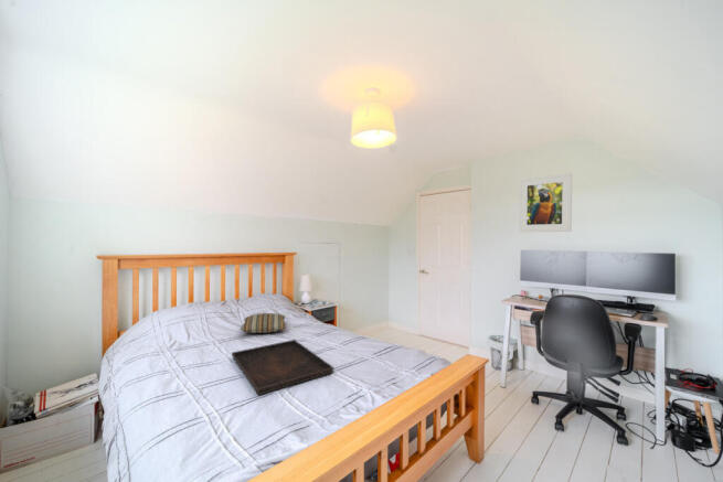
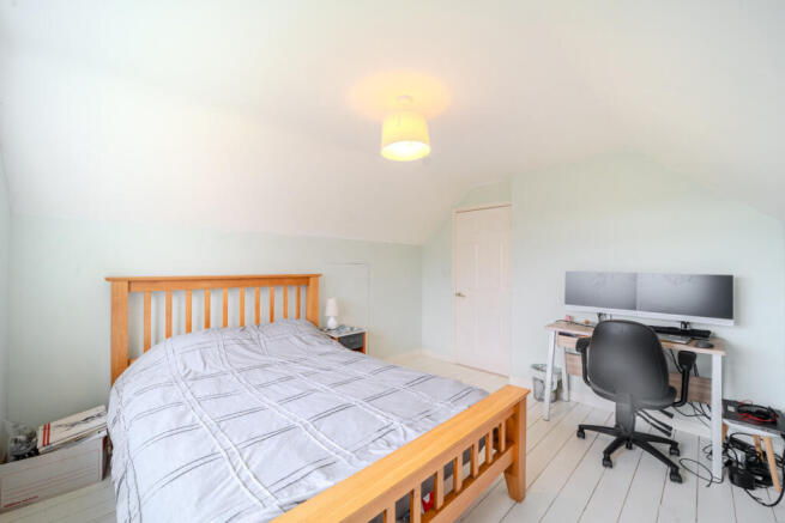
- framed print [518,172,573,233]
- serving tray [231,339,334,396]
- pillow [240,312,288,334]
